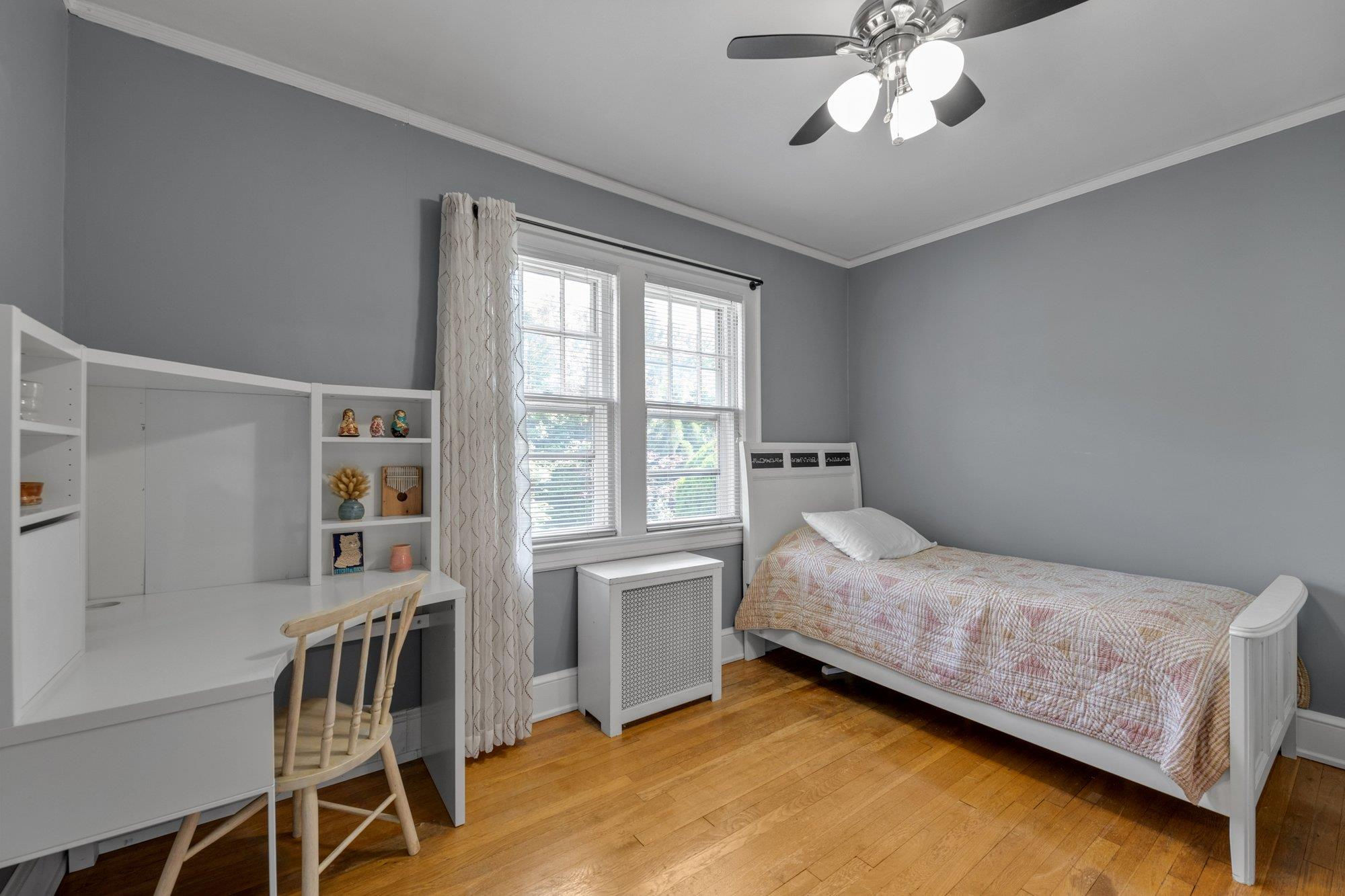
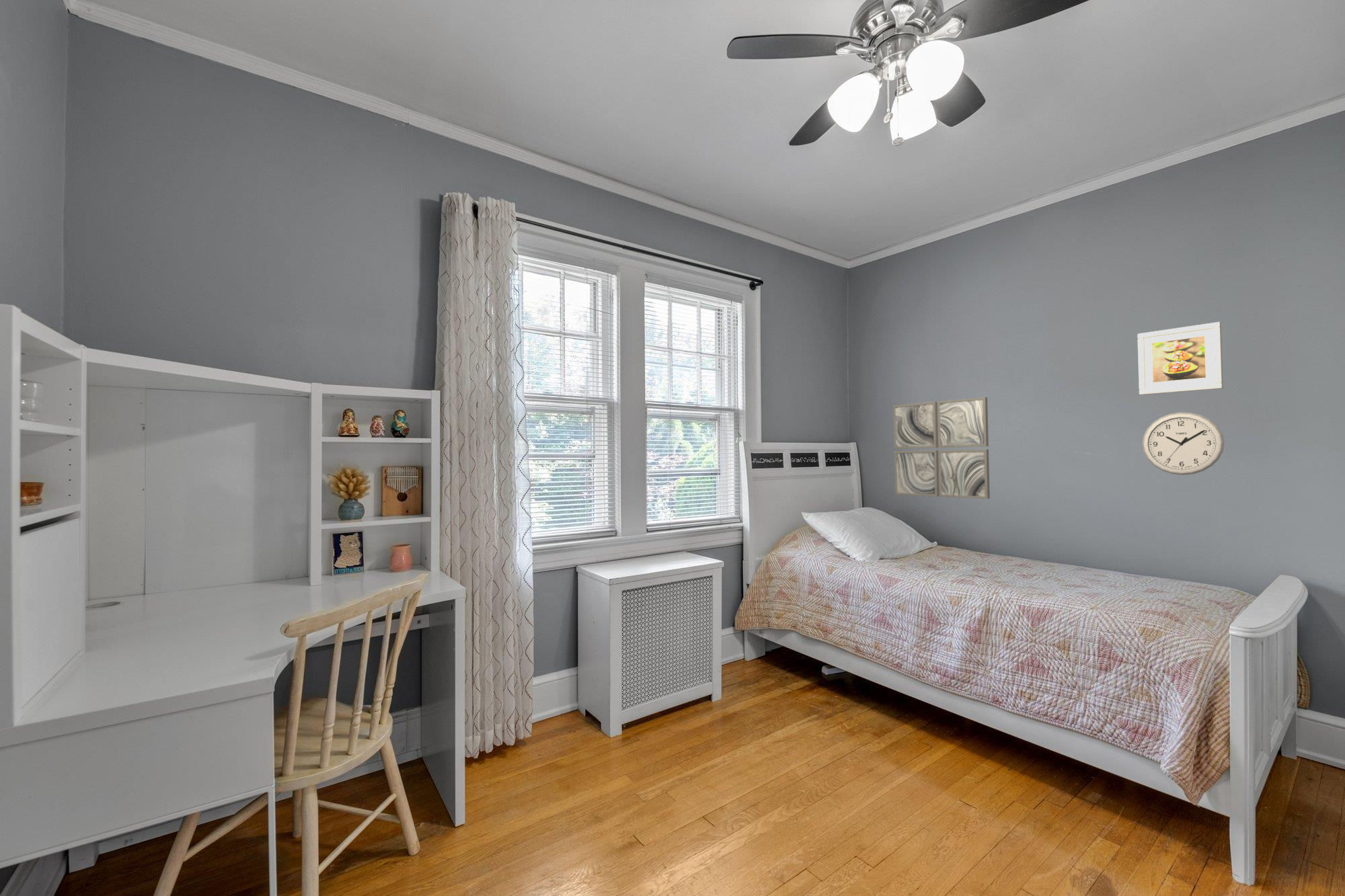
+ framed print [1137,321,1224,395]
+ wall clock [1142,411,1225,476]
+ wall art [893,397,991,499]
